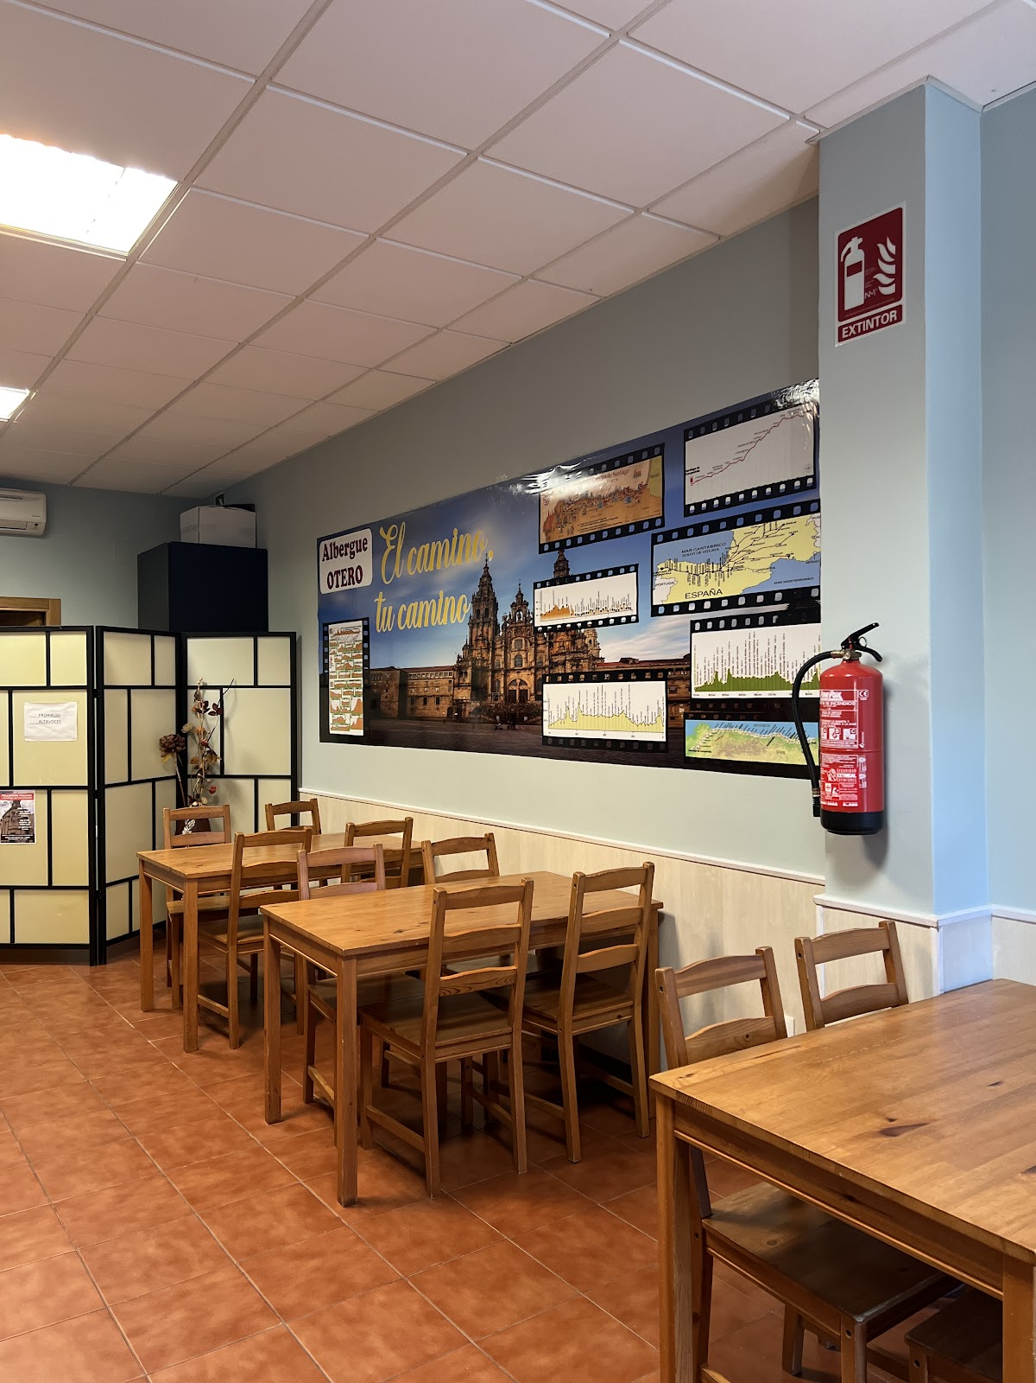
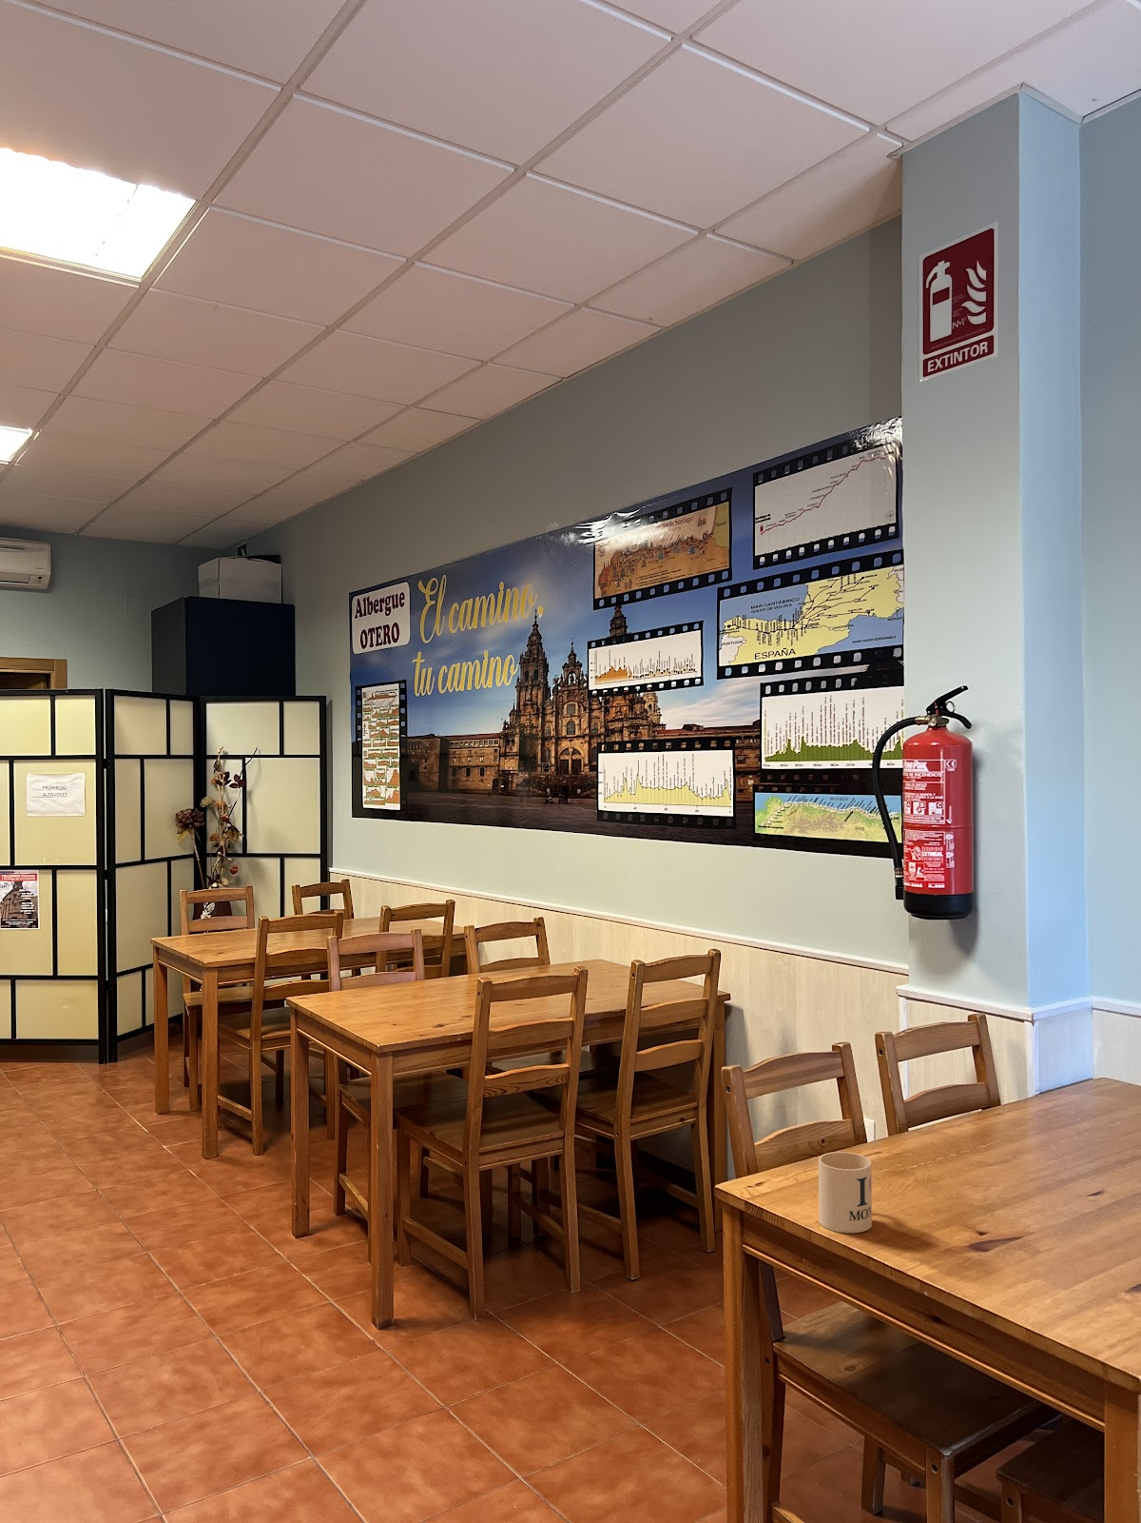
+ mug [817,1151,873,1234]
